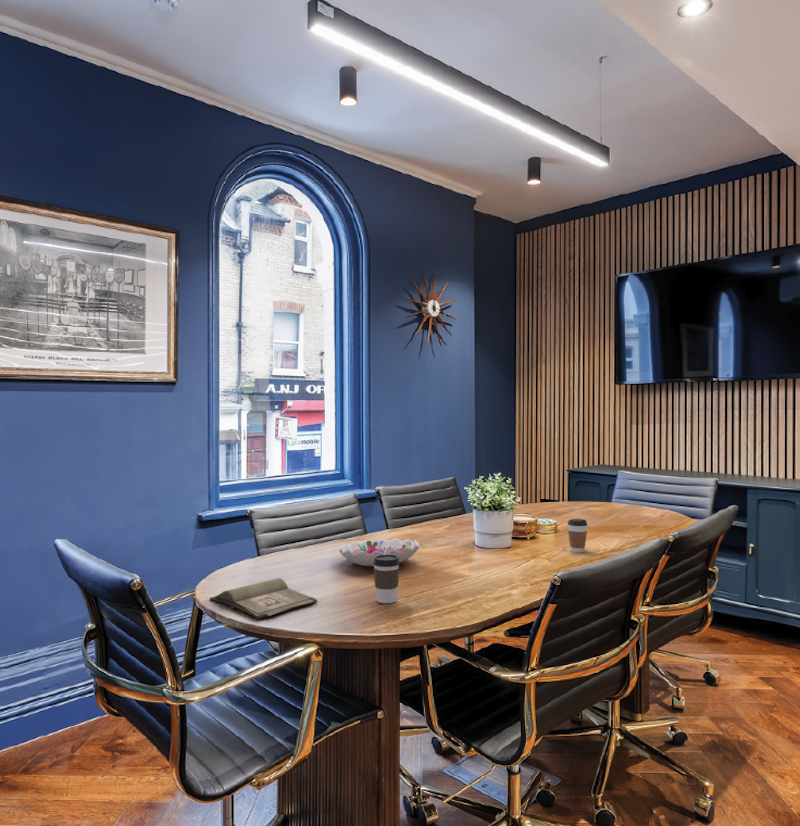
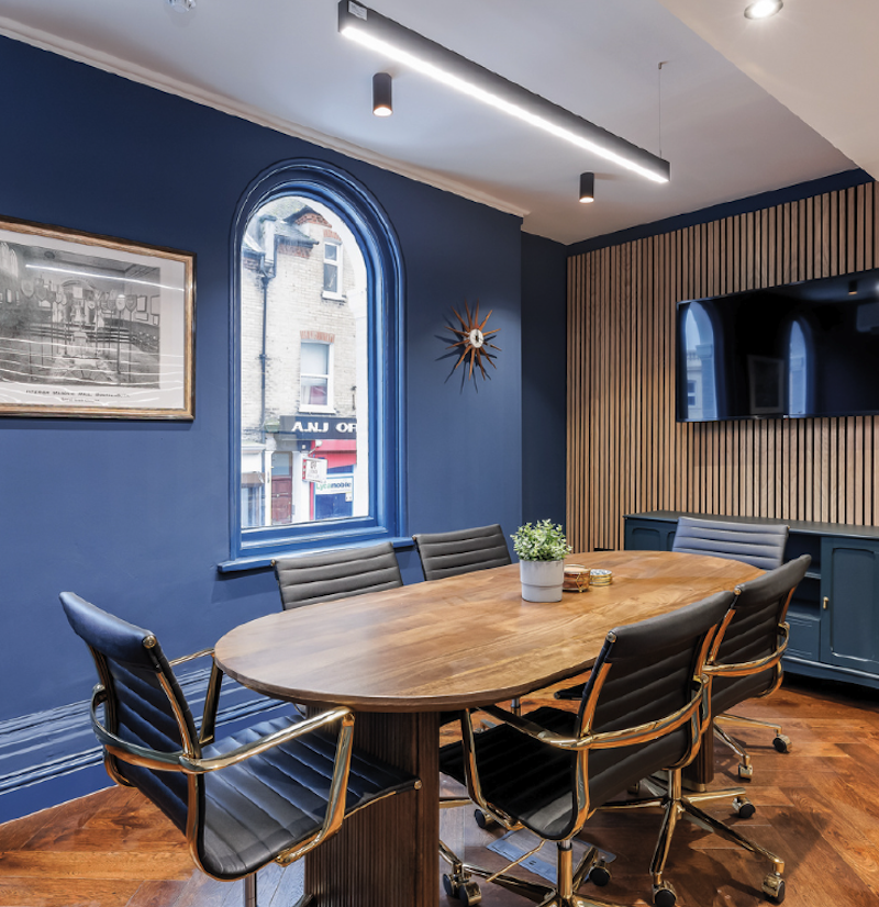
- coffee cup [373,555,401,604]
- decorative bowl [338,537,420,567]
- hardback book [209,577,318,620]
- coffee cup [567,518,588,554]
